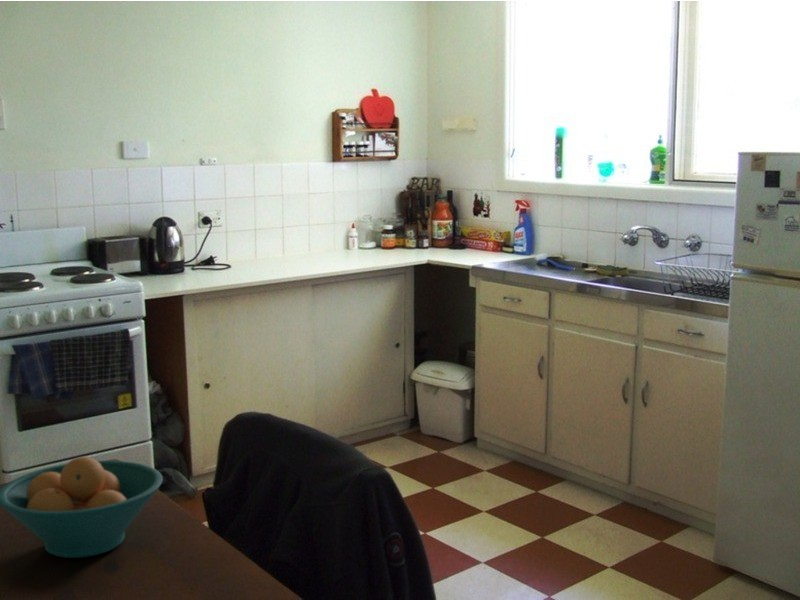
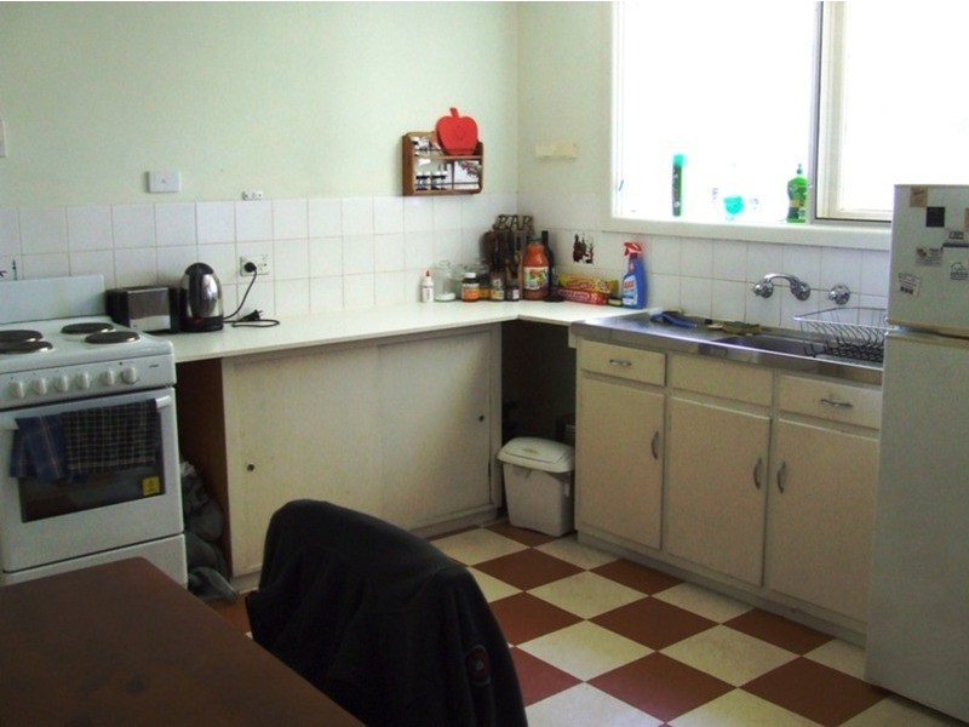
- fruit bowl [0,456,164,559]
